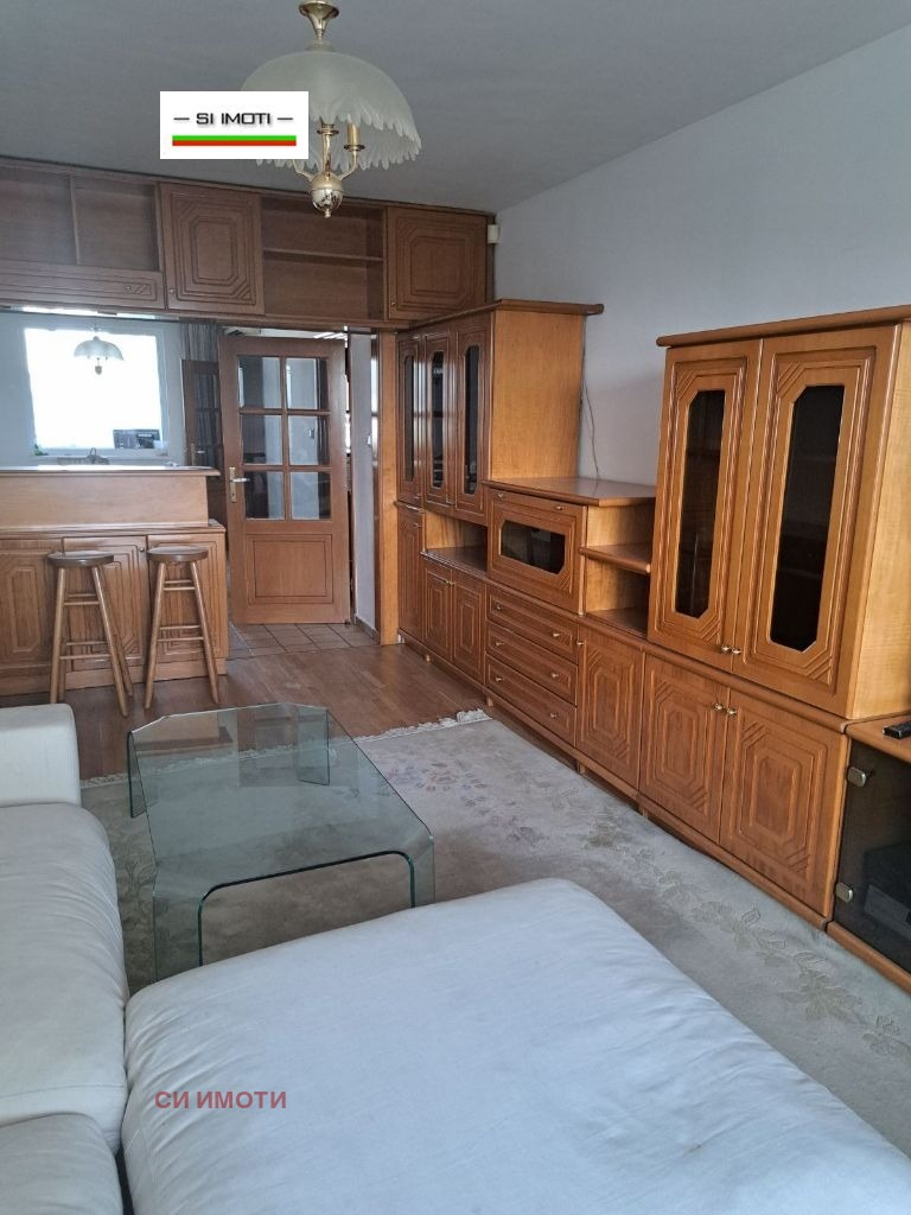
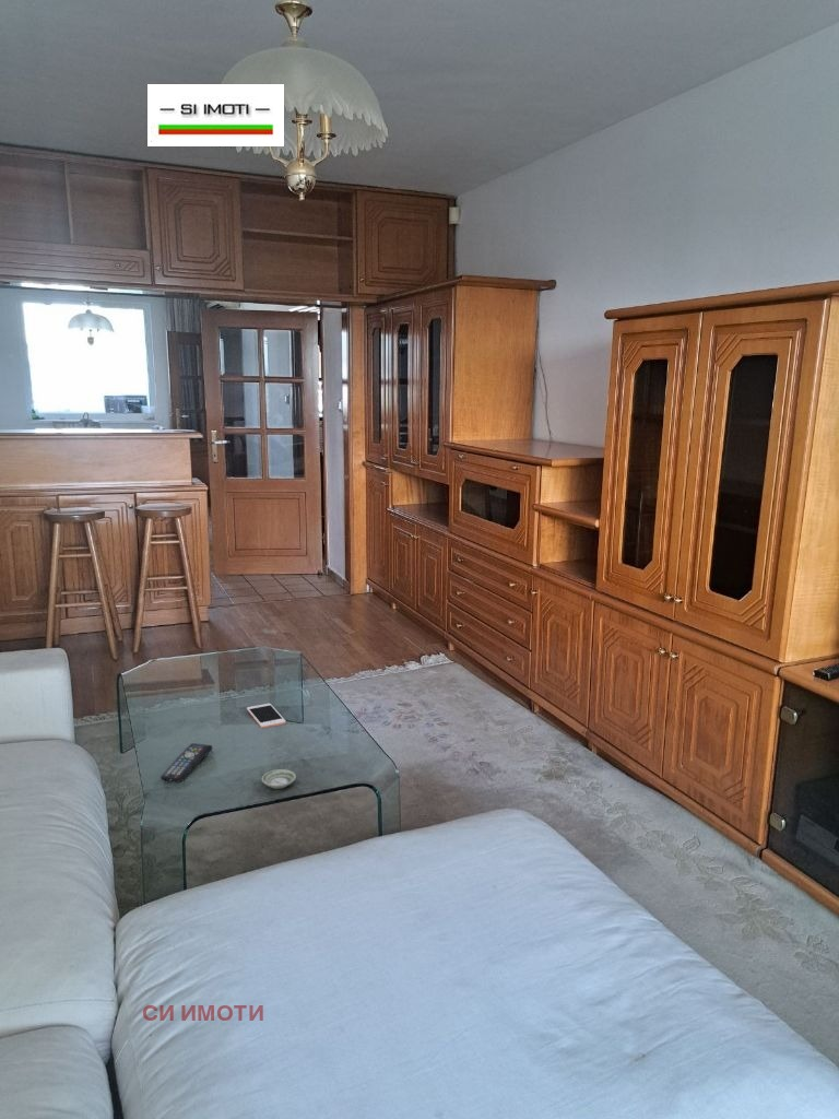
+ cell phone [246,703,287,729]
+ remote control [159,742,213,784]
+ saucer [261,768,297,790]
